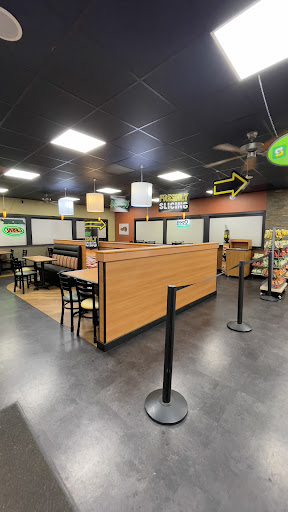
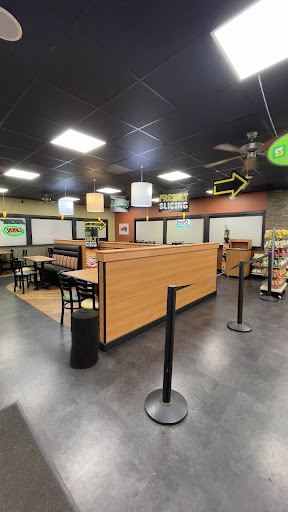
+ trash can [69,307,100,370]
